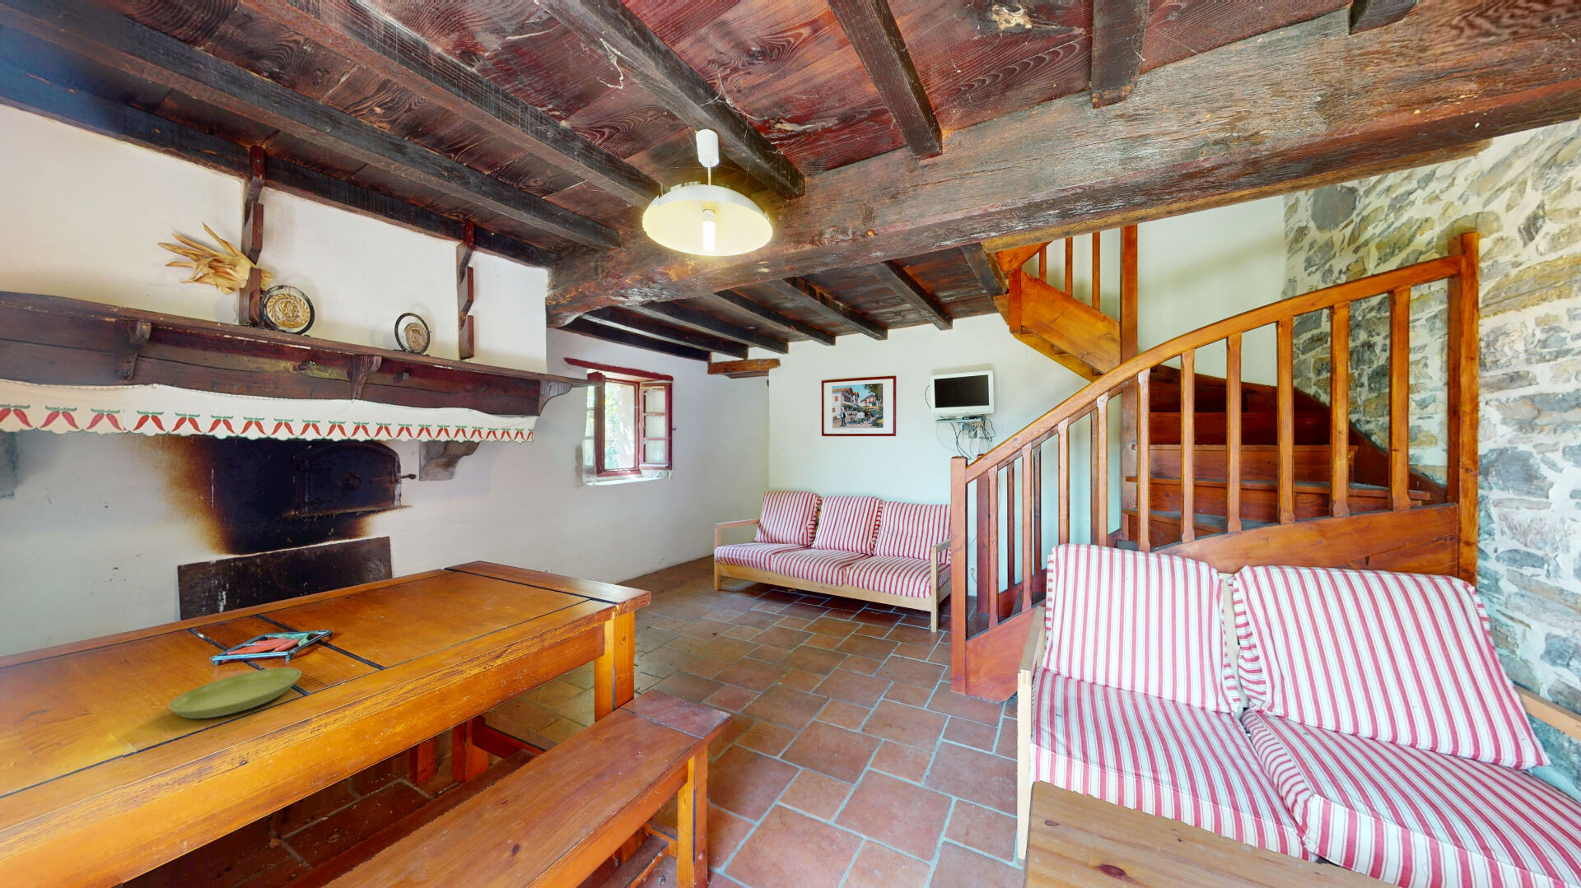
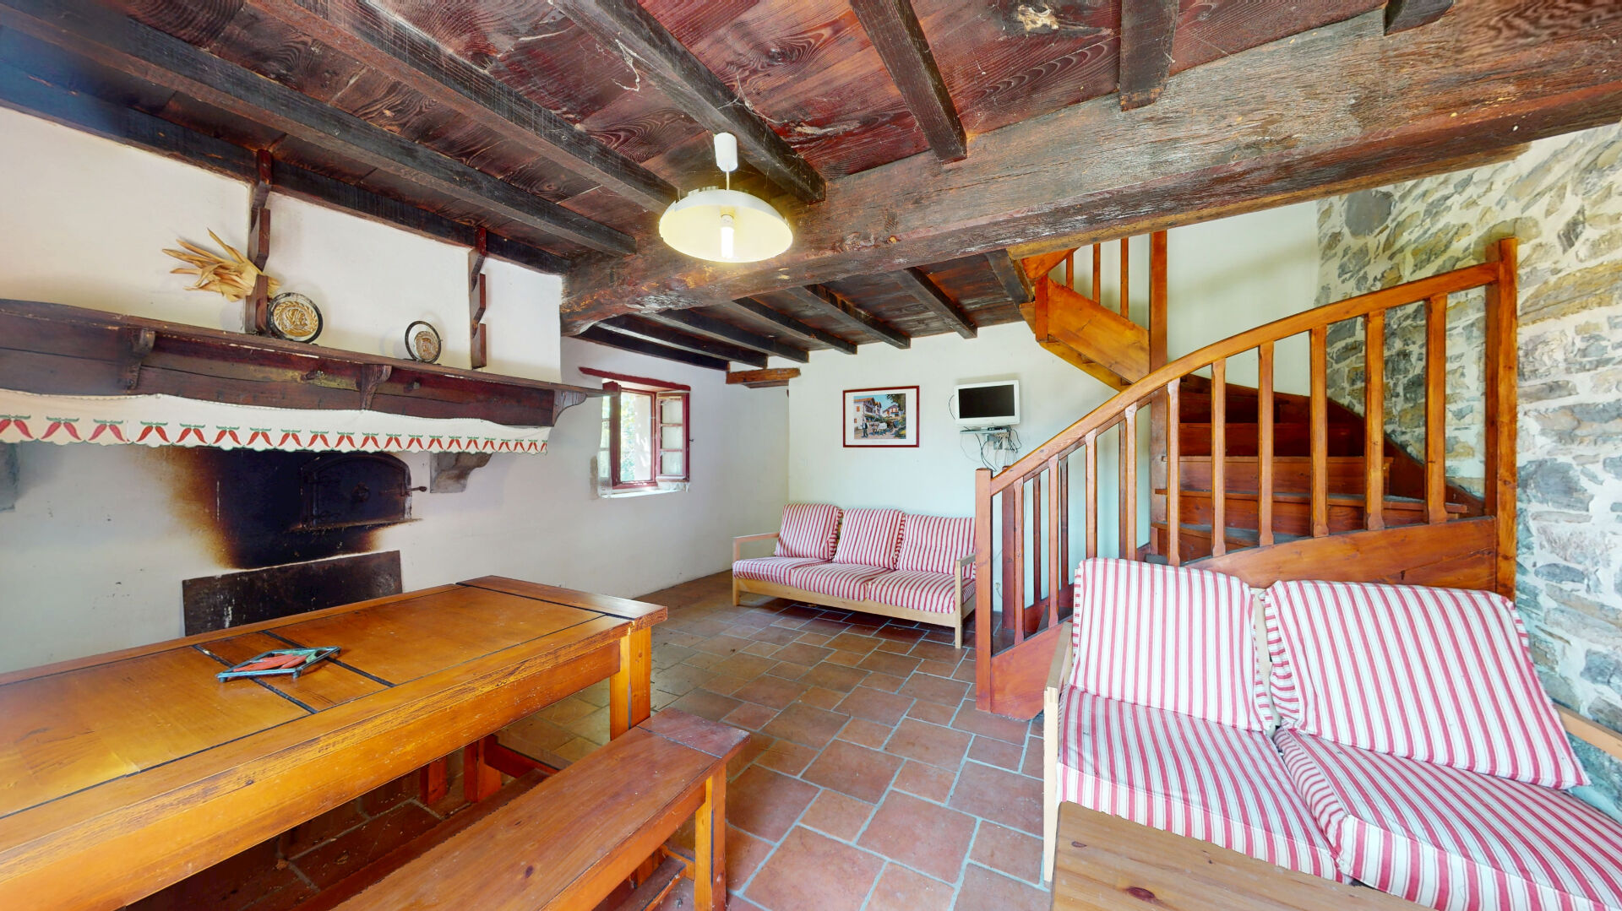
- saucer [167,668,302,720]
